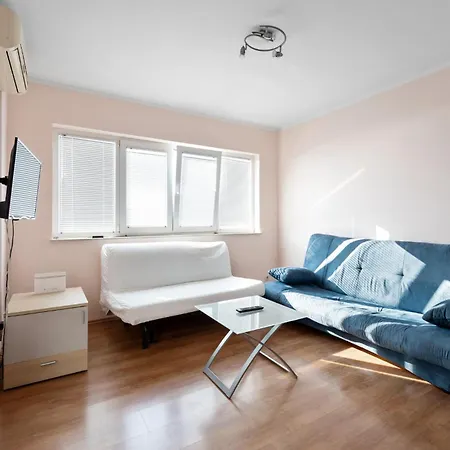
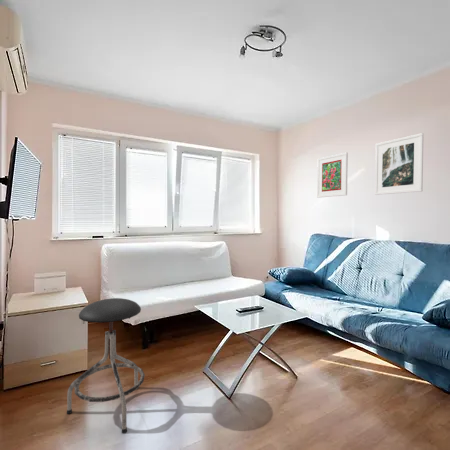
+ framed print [374,132,425,196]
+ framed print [316,151,349,199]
+ stool [66,297,146,434]
